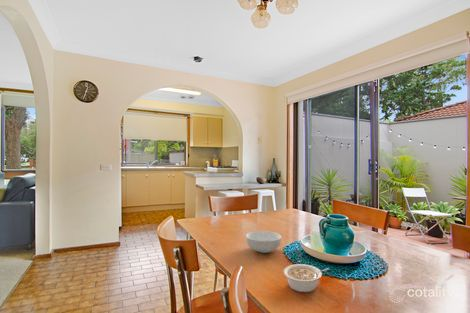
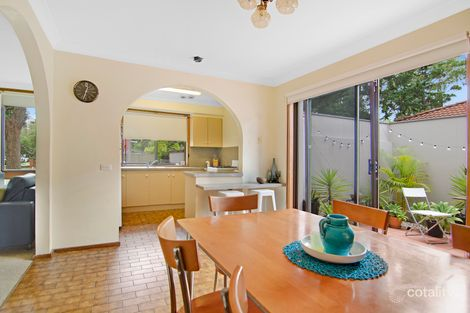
- legume [283,263,330,293]
- cereal bowl [245,230,282,254]
